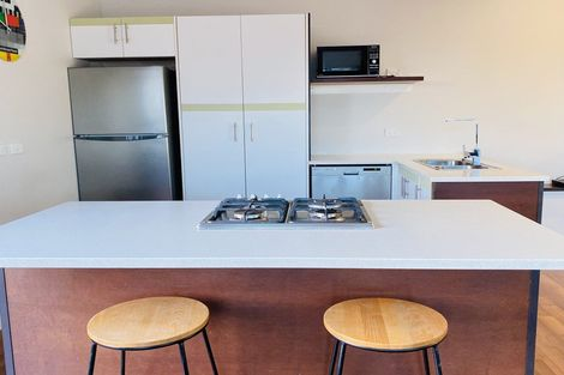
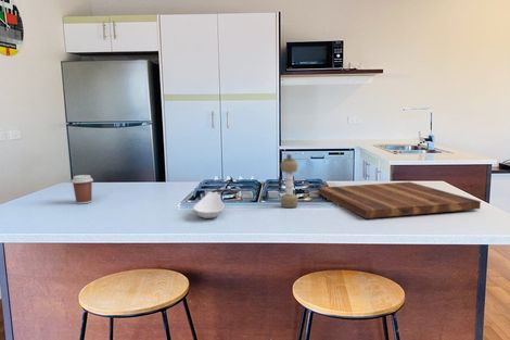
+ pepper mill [278,153,298,209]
+ coffee cup [71,174,94,205]
+ cutting board [317,180,482,219]
+ spoon rest [192,191,225,219]
